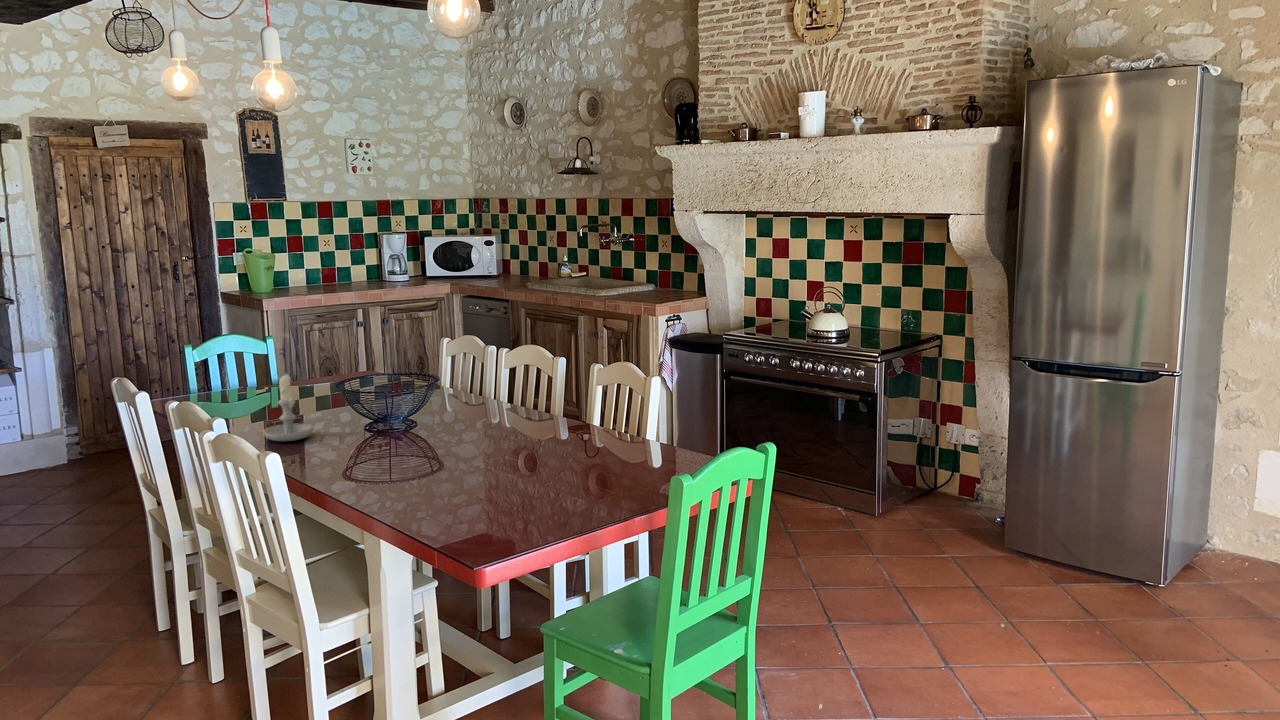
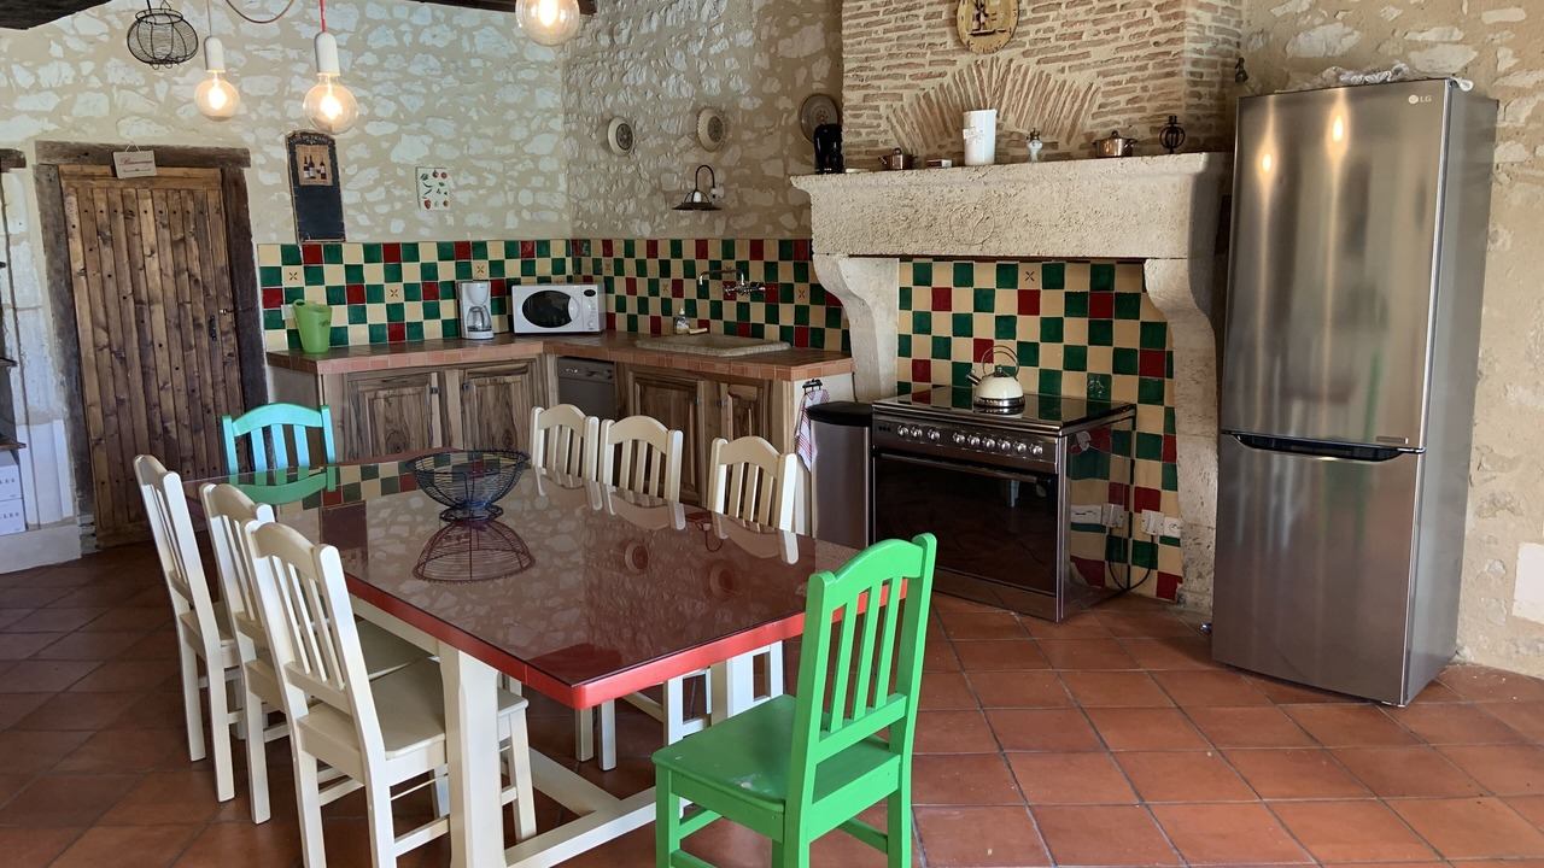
- candle [262,371,315,442]
